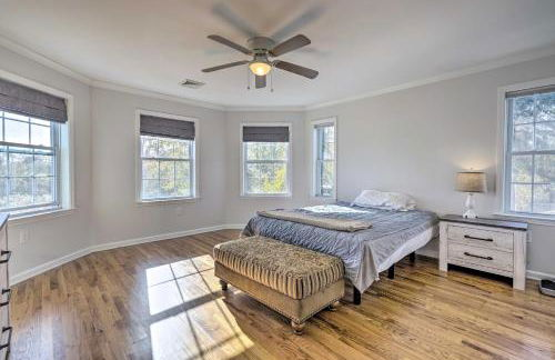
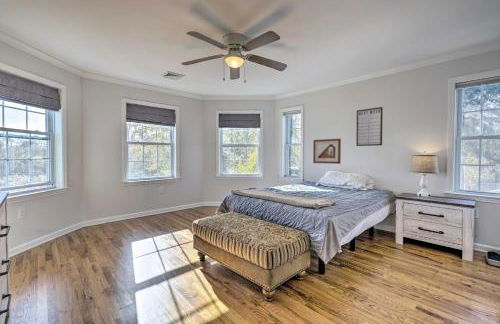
+ picture frame [312,138,342,165]
+ writing board [355,106,384,147]
